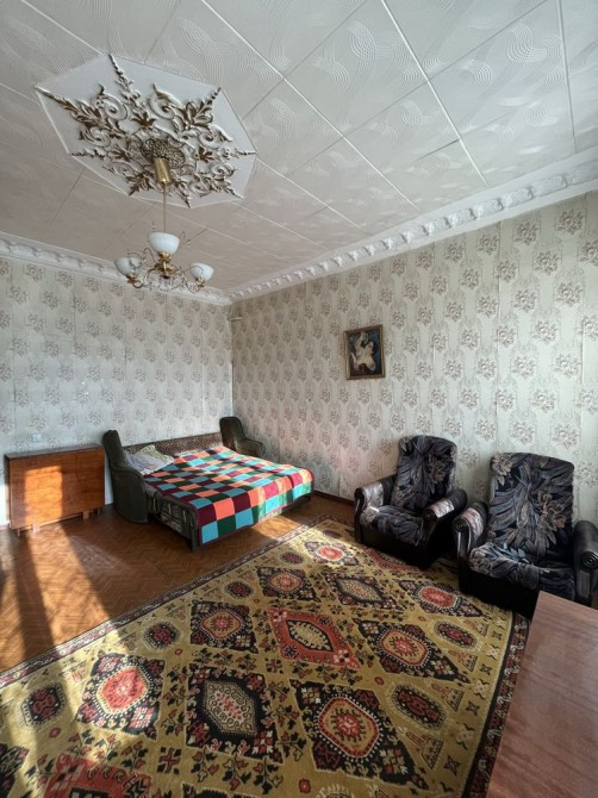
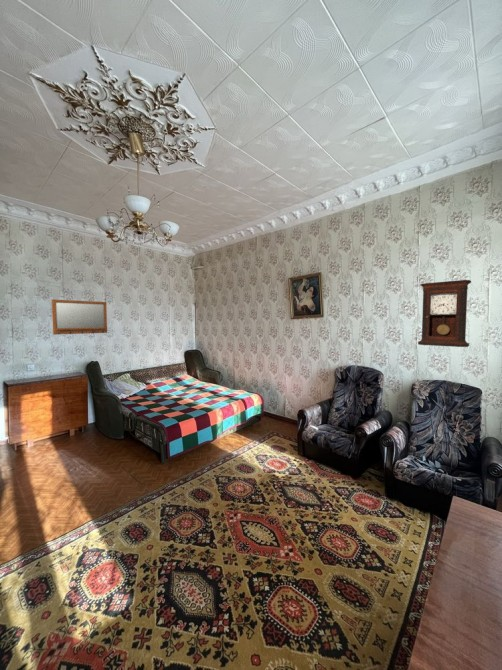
+ pendulum clock [417,279,472,348]
+ home mirror [51,298,108,336]
